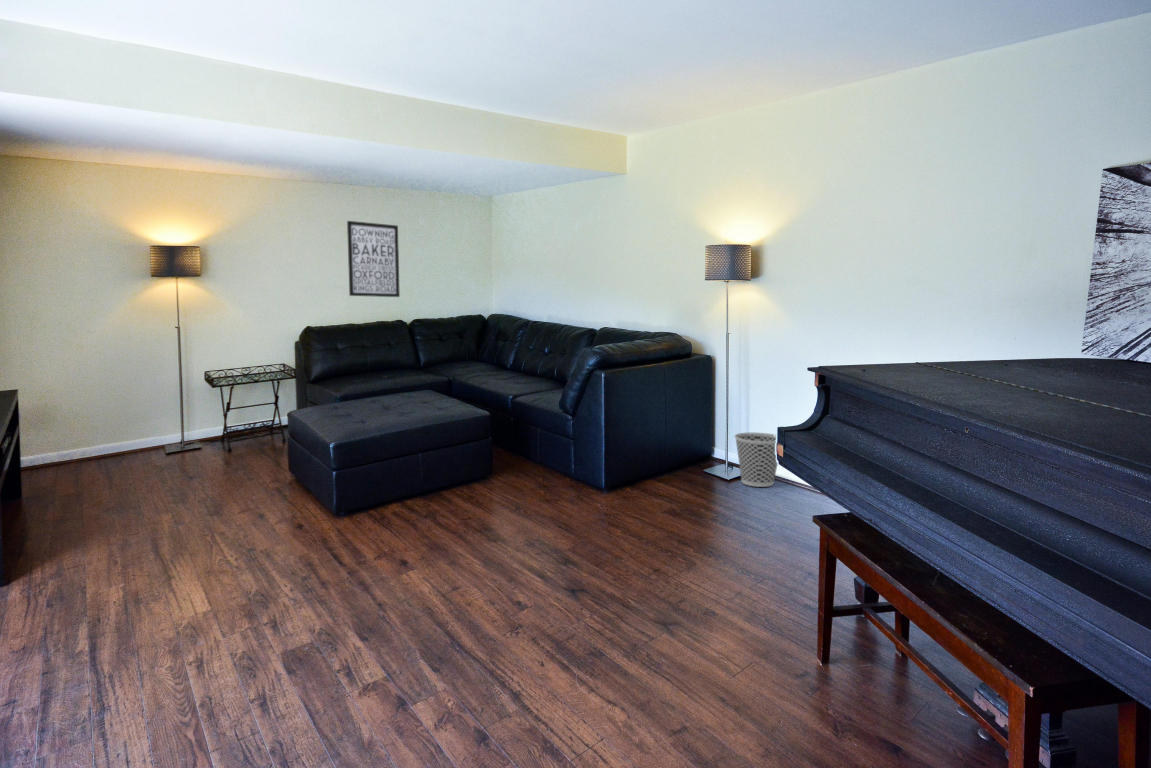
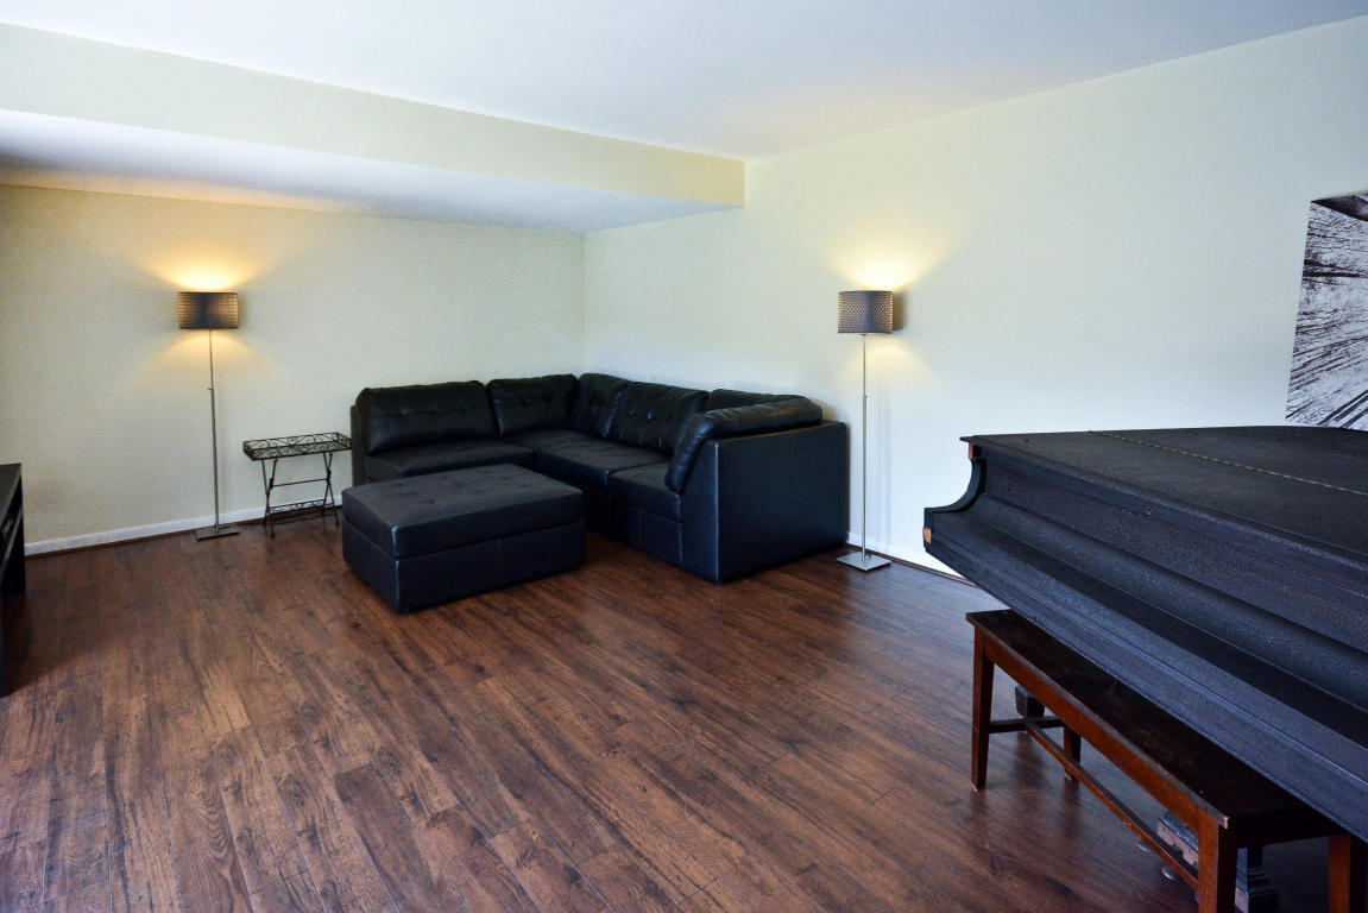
- wall art [346,220,401,298]
- wastebasket [734,432,779,488]
